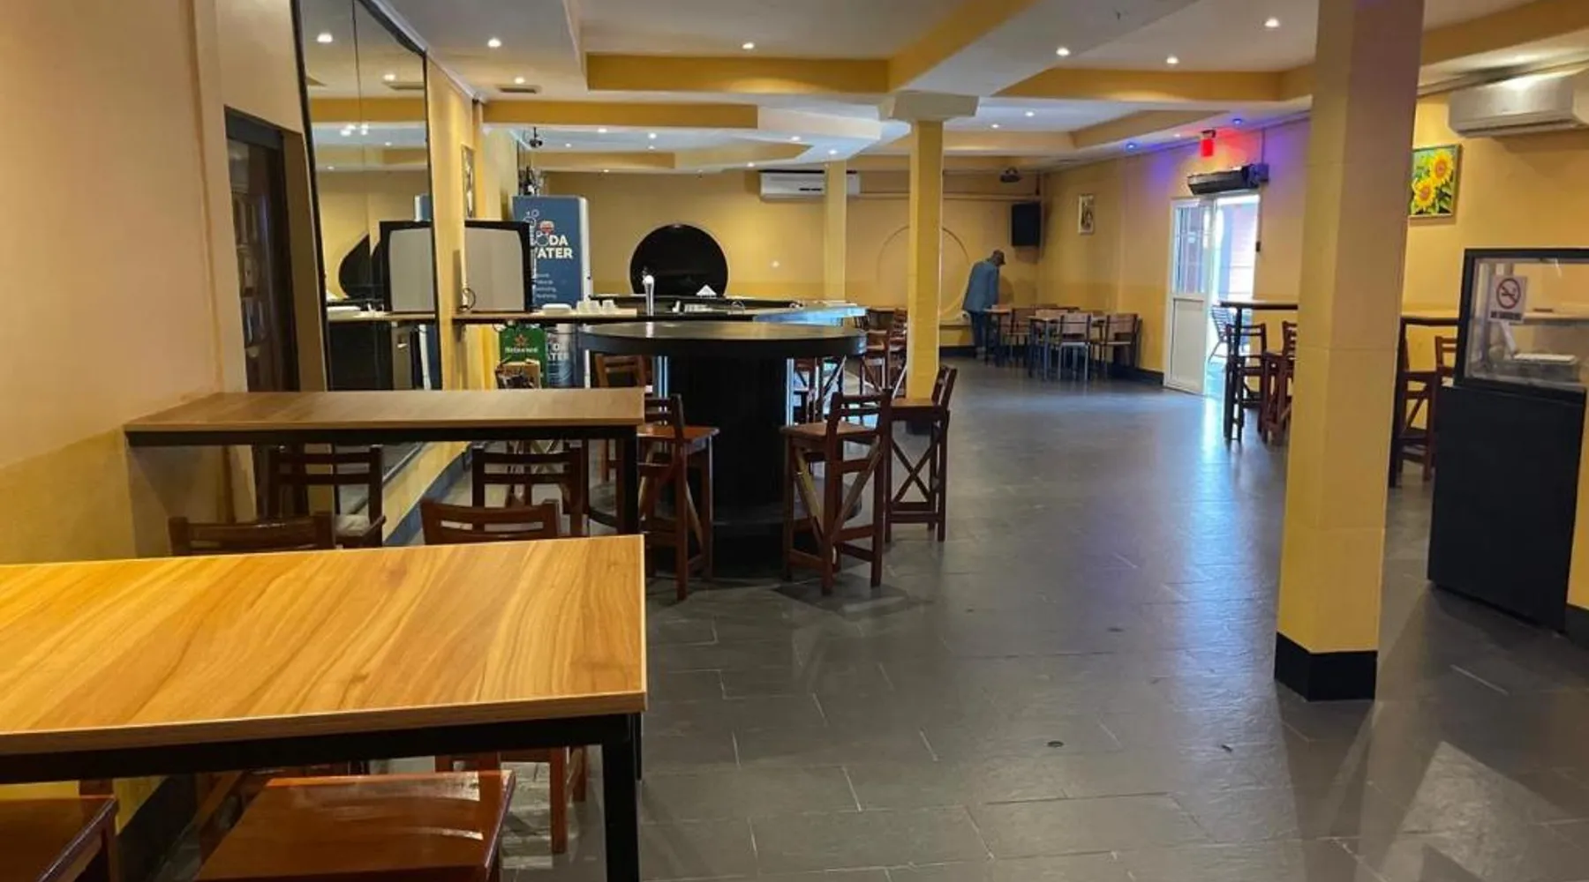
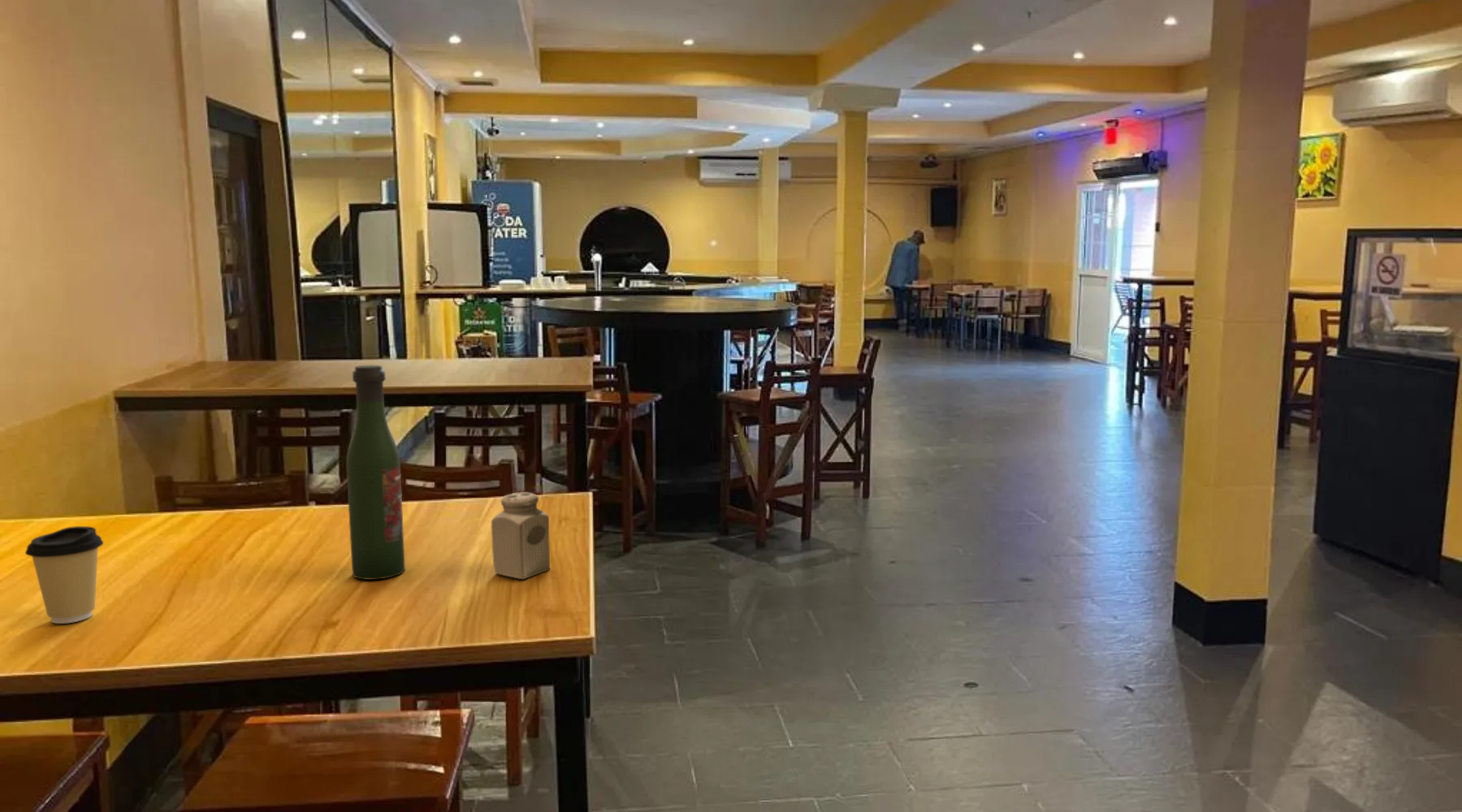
+ beer bottle [346,365,406,581]
+ coffee cup [24,525,104,624]
+ salt shaker [491,491,551,580]
